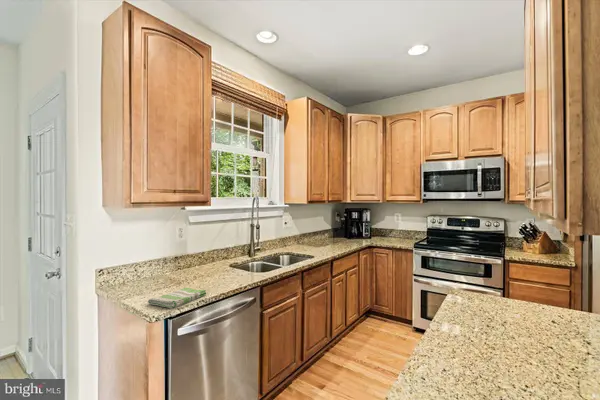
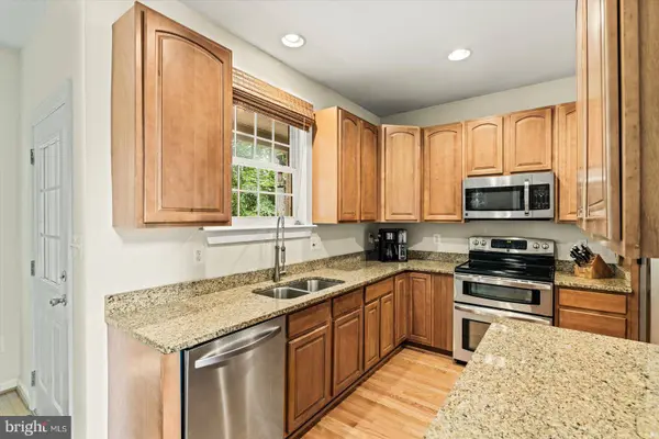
- dish towel [147,287,207,309]
